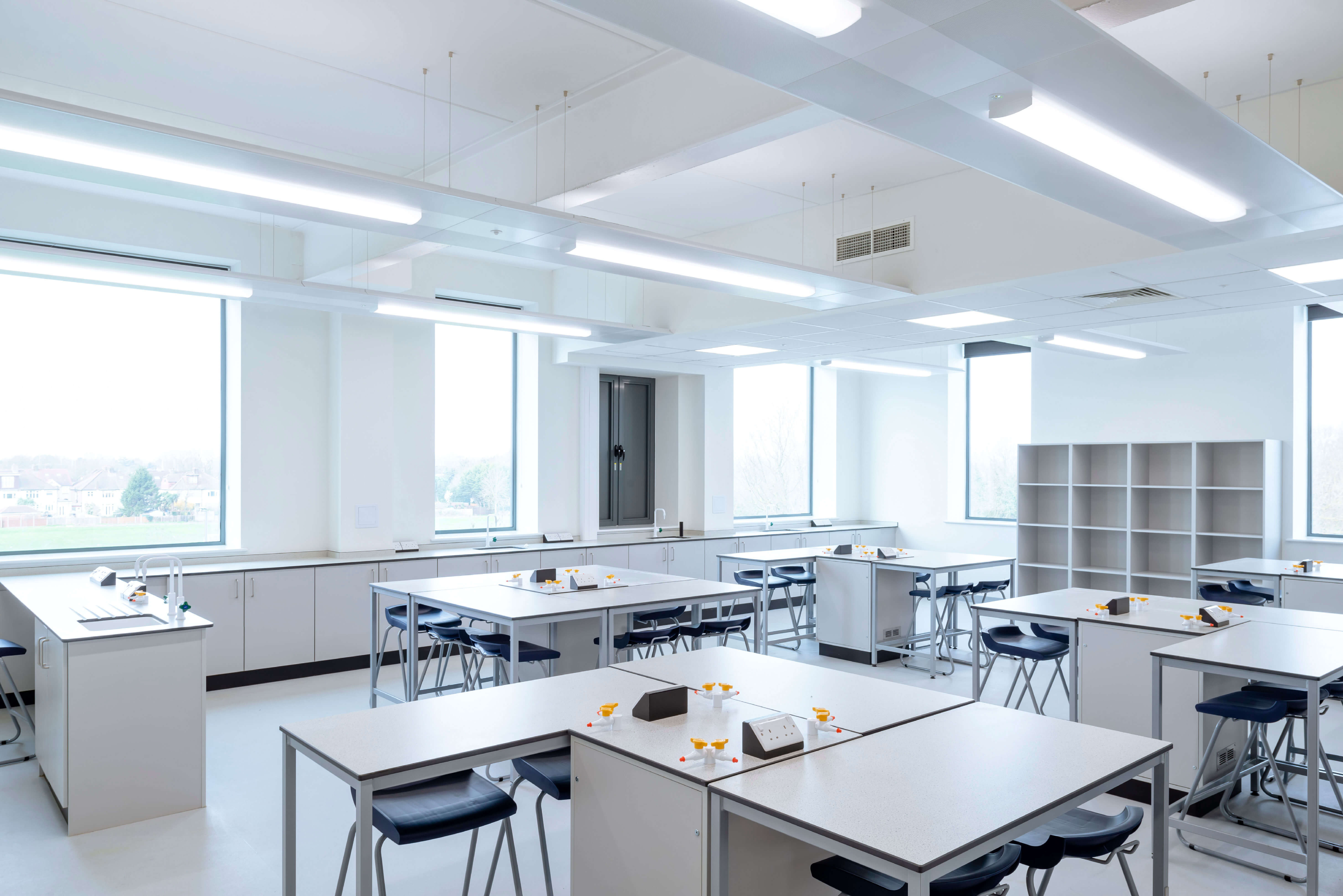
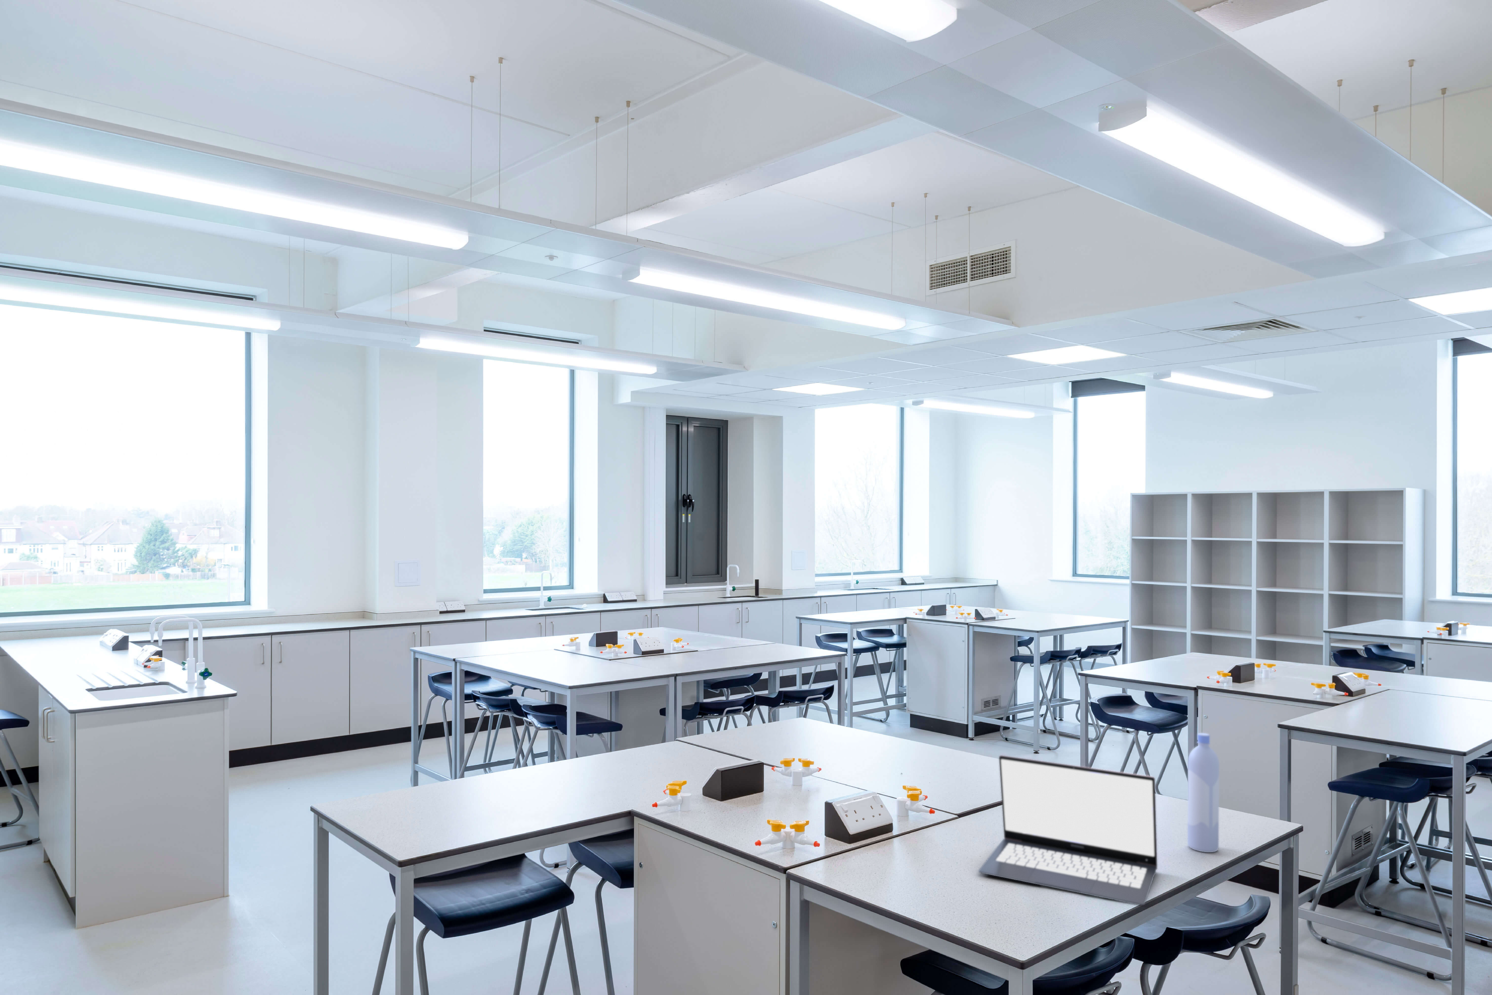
+ laptop [978,755,1158,906]
+ bottle [1188,733,1220,853]
